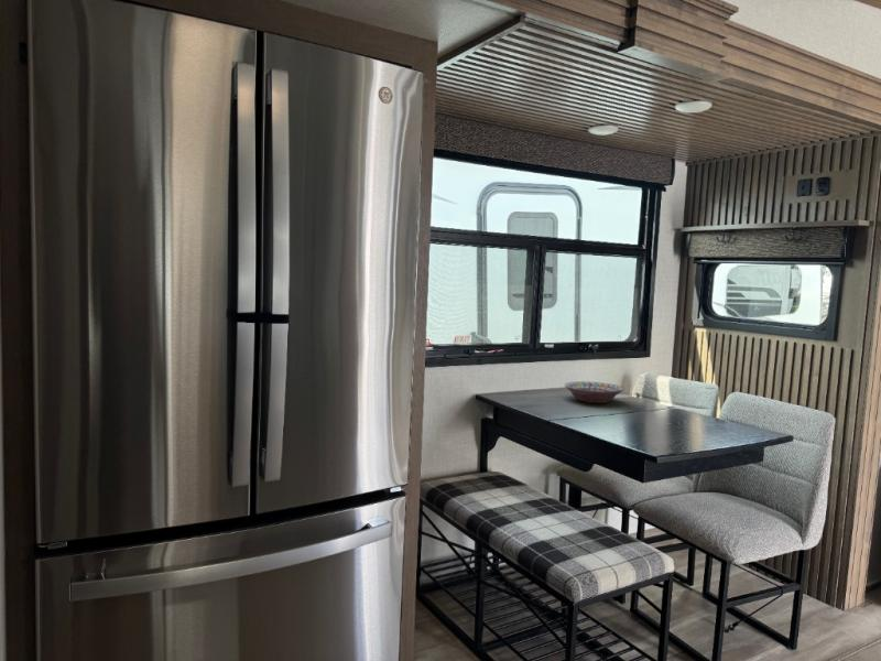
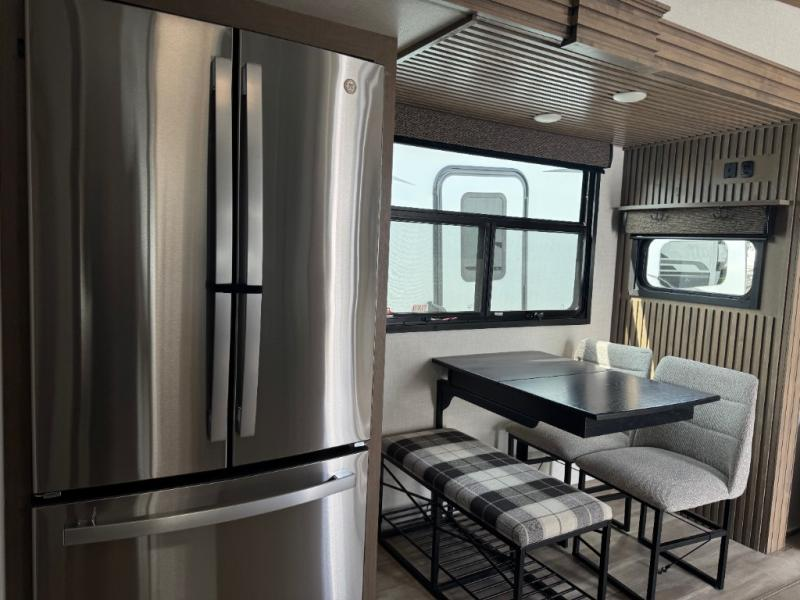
- decorative bowl [563,380,624,404]
